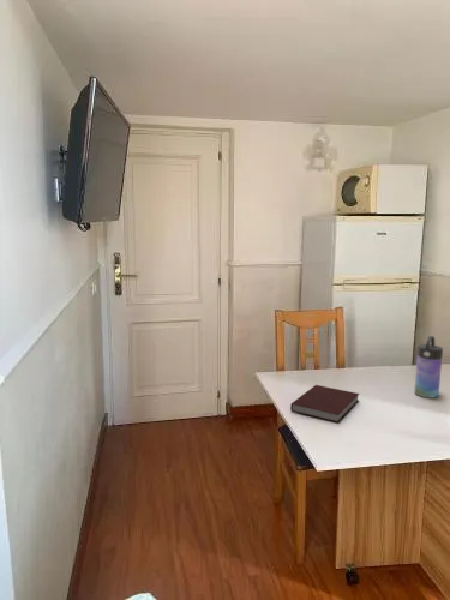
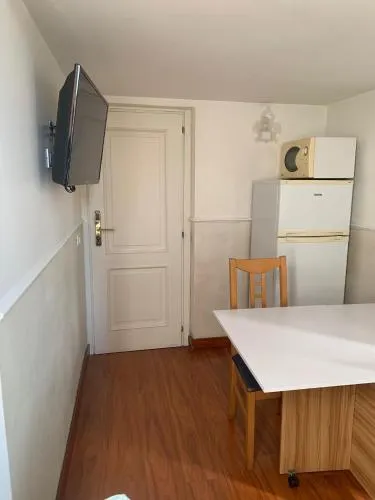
- water bottle [413,335,444,400]
- notebook [289,384,360,424]
